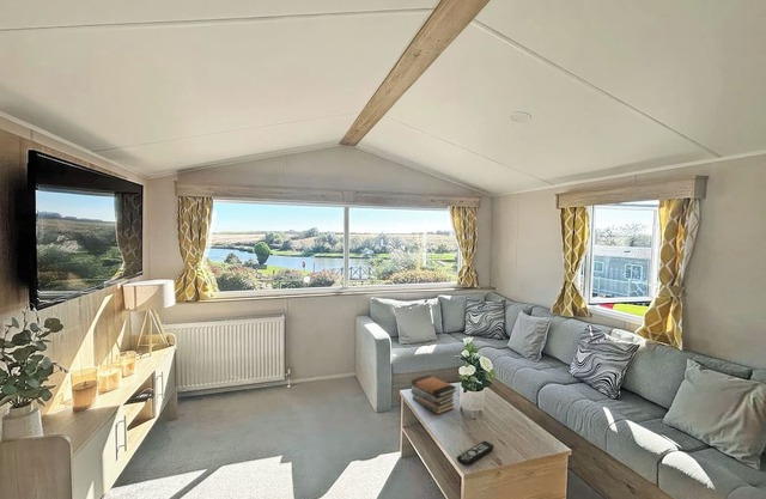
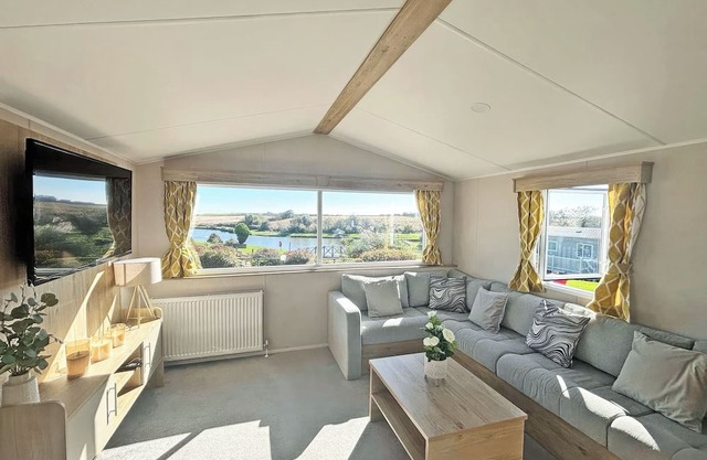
- book stack [411,375,457,415]
- remote control [456,440,496,467]
